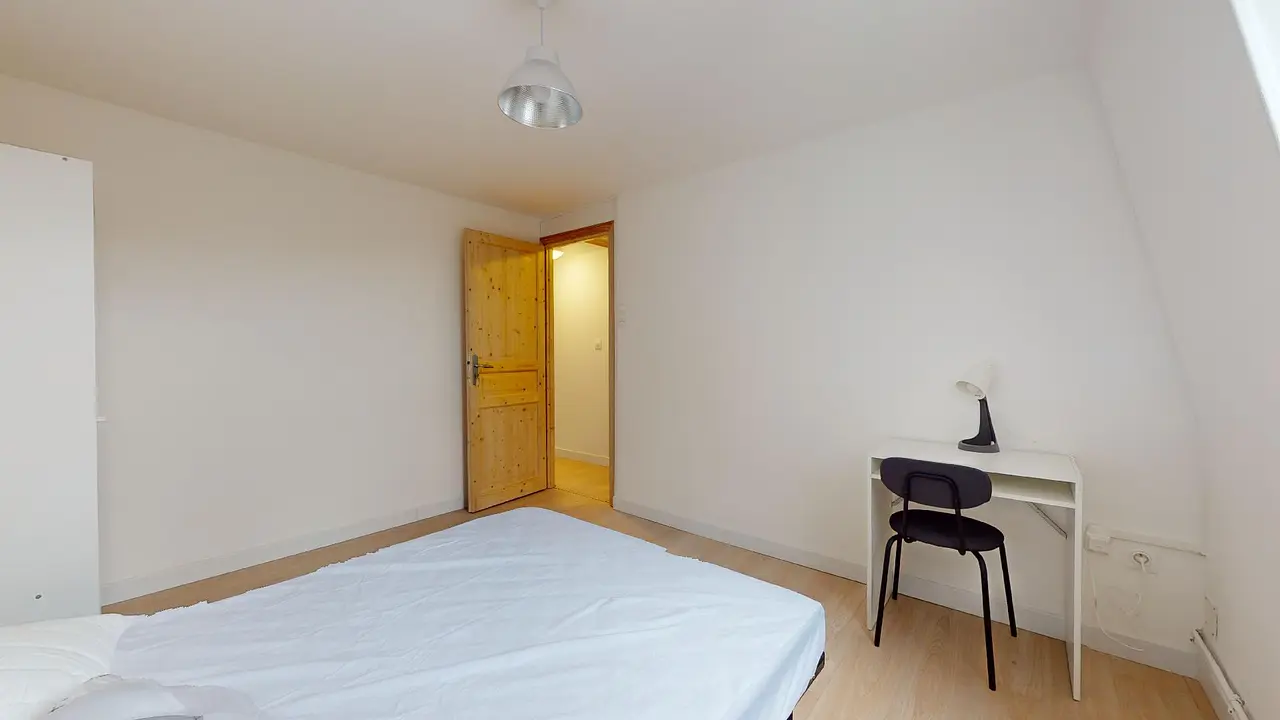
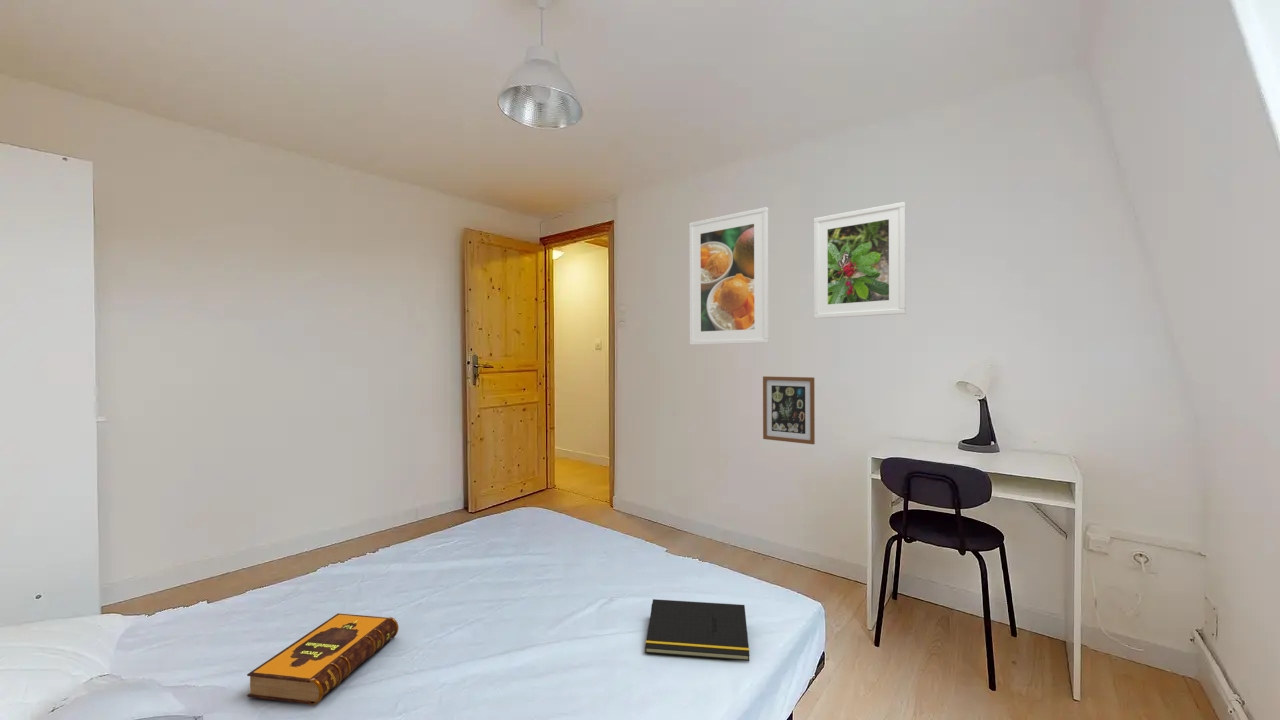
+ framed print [688,206,770,346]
+ wall art [762,375,816,445]
+ notepad [644,598,751,662]
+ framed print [813,201,907,320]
+ hardback book [246,613,399,706]
